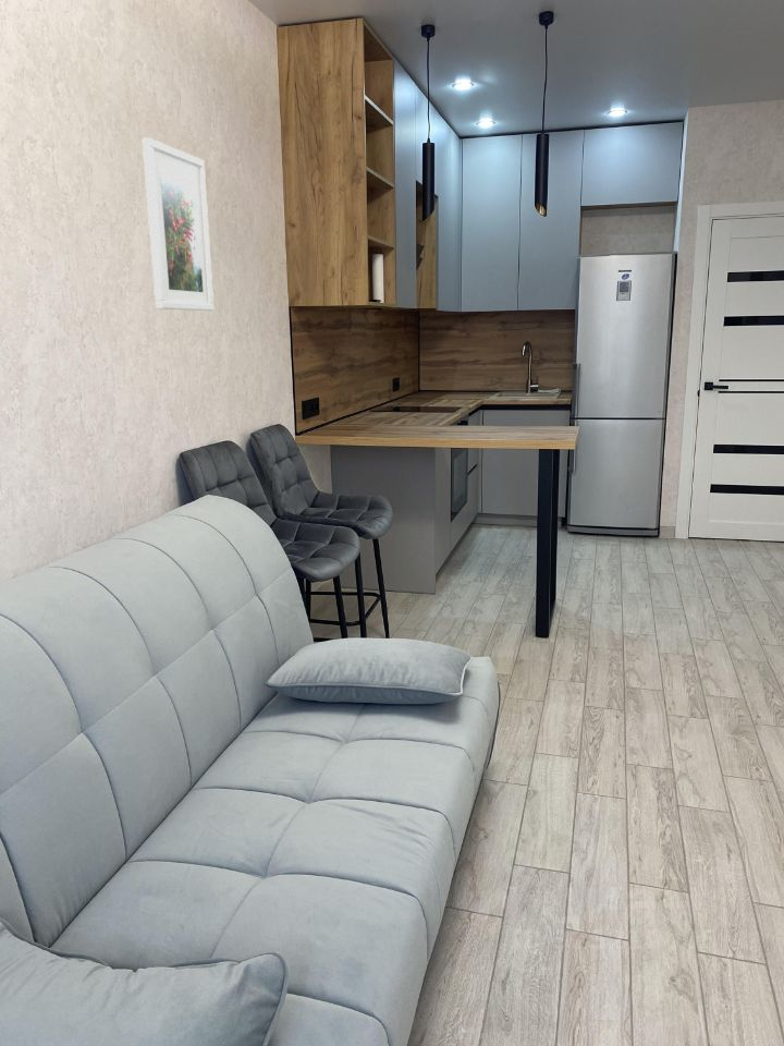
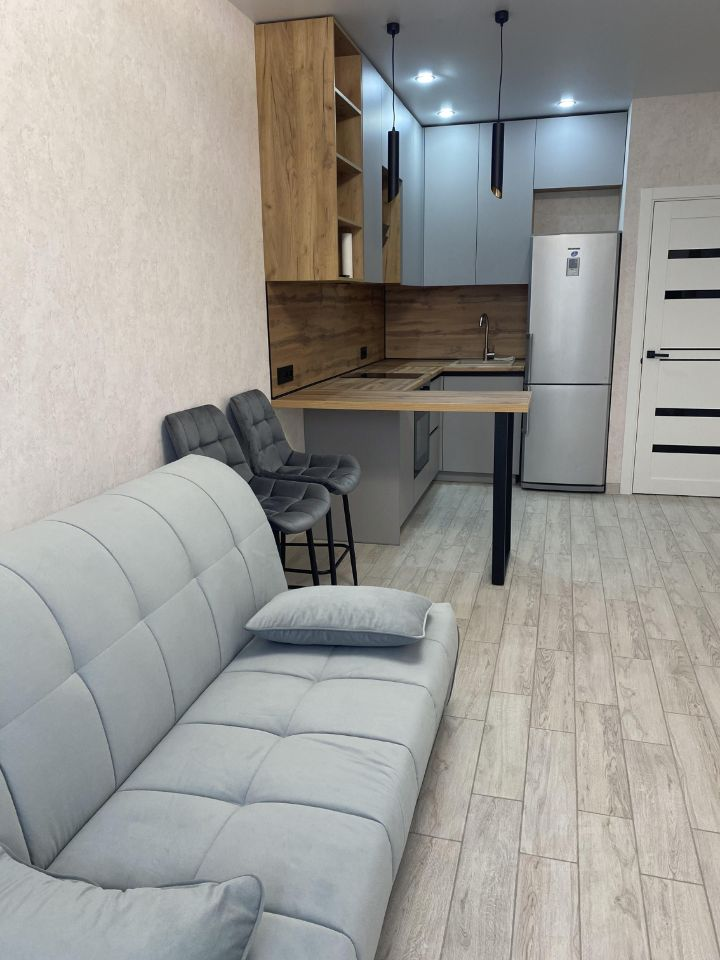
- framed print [140,136,215,312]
